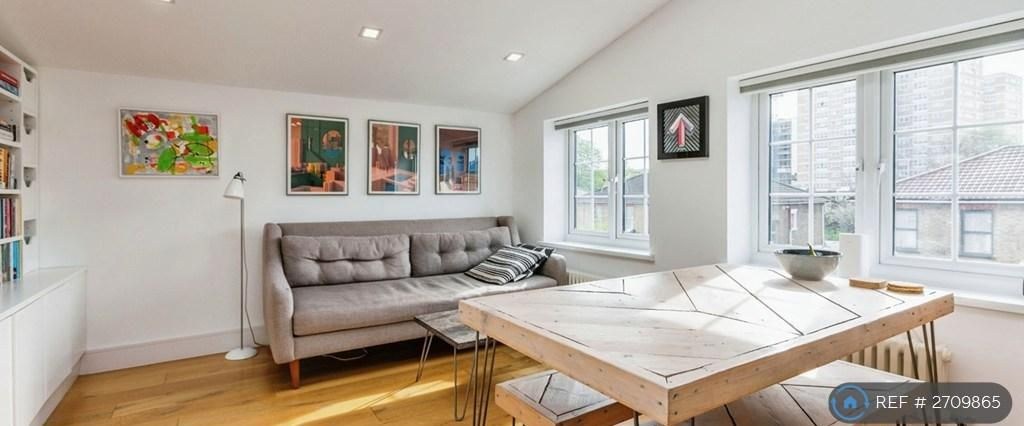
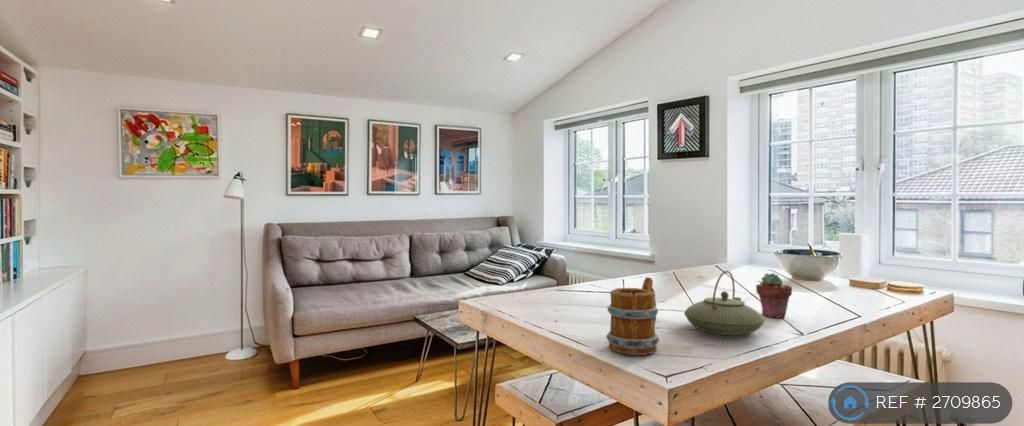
+ mug [605,276,660,356]
+ teapot [683,270,766,336]
+ potted succulent [755,272,793,319]
